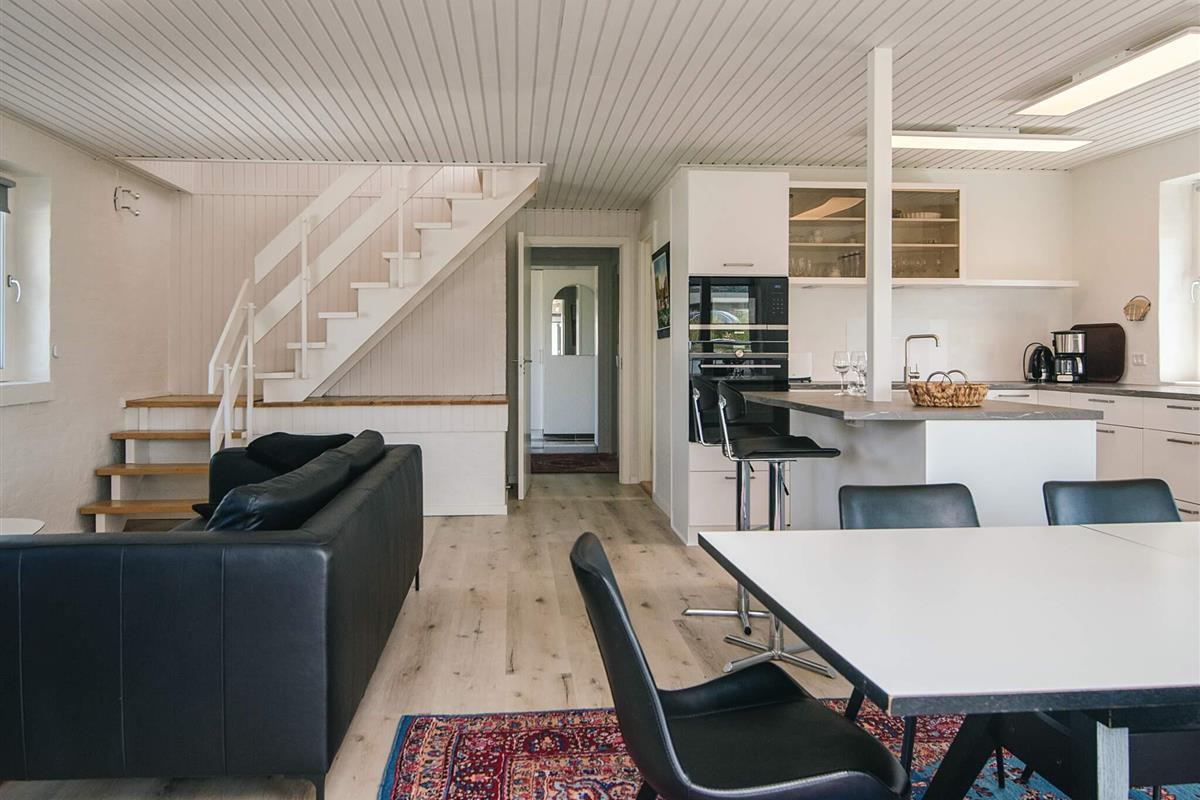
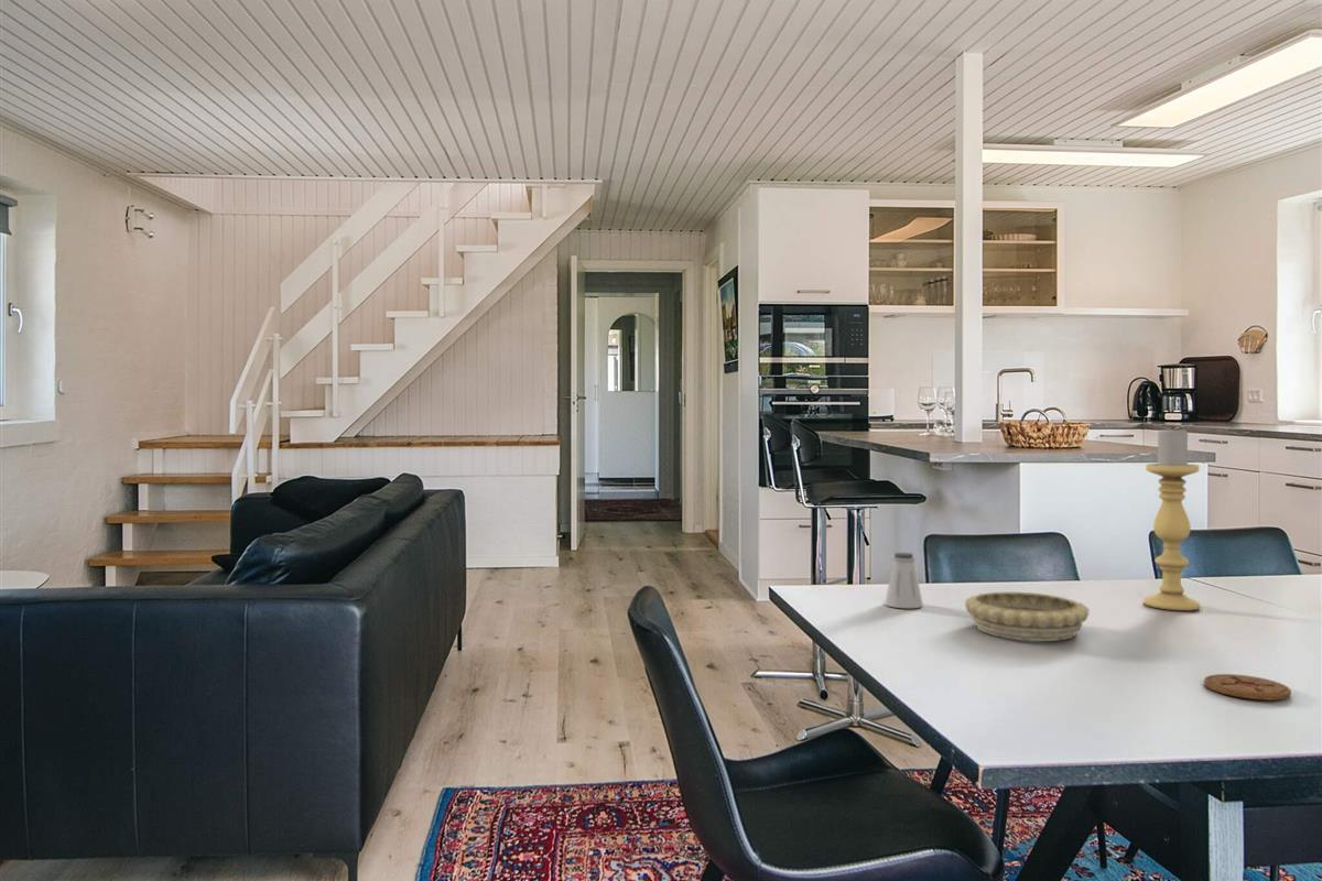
+ saltshaker [884,552,924,609]
+ decorative bowl [964,591,1091,642]
+ candle holder [1142,425,1201,611]
+ coaster [1203,673,1292,701]
